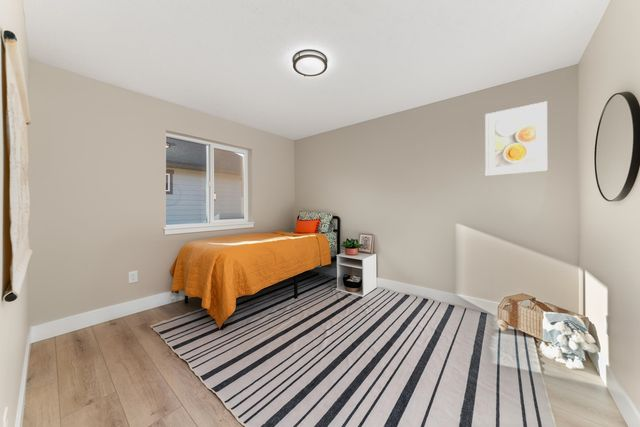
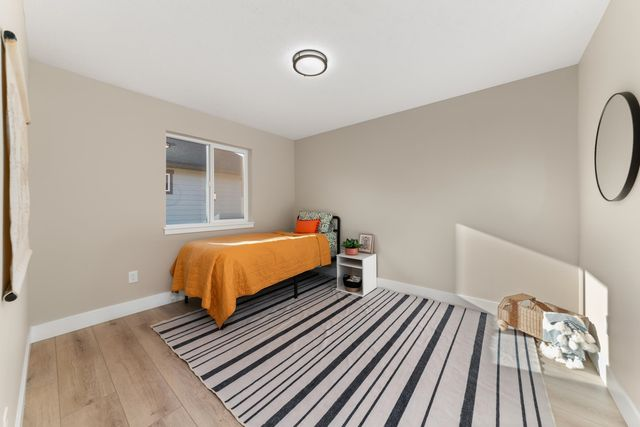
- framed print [484,100,548,177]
